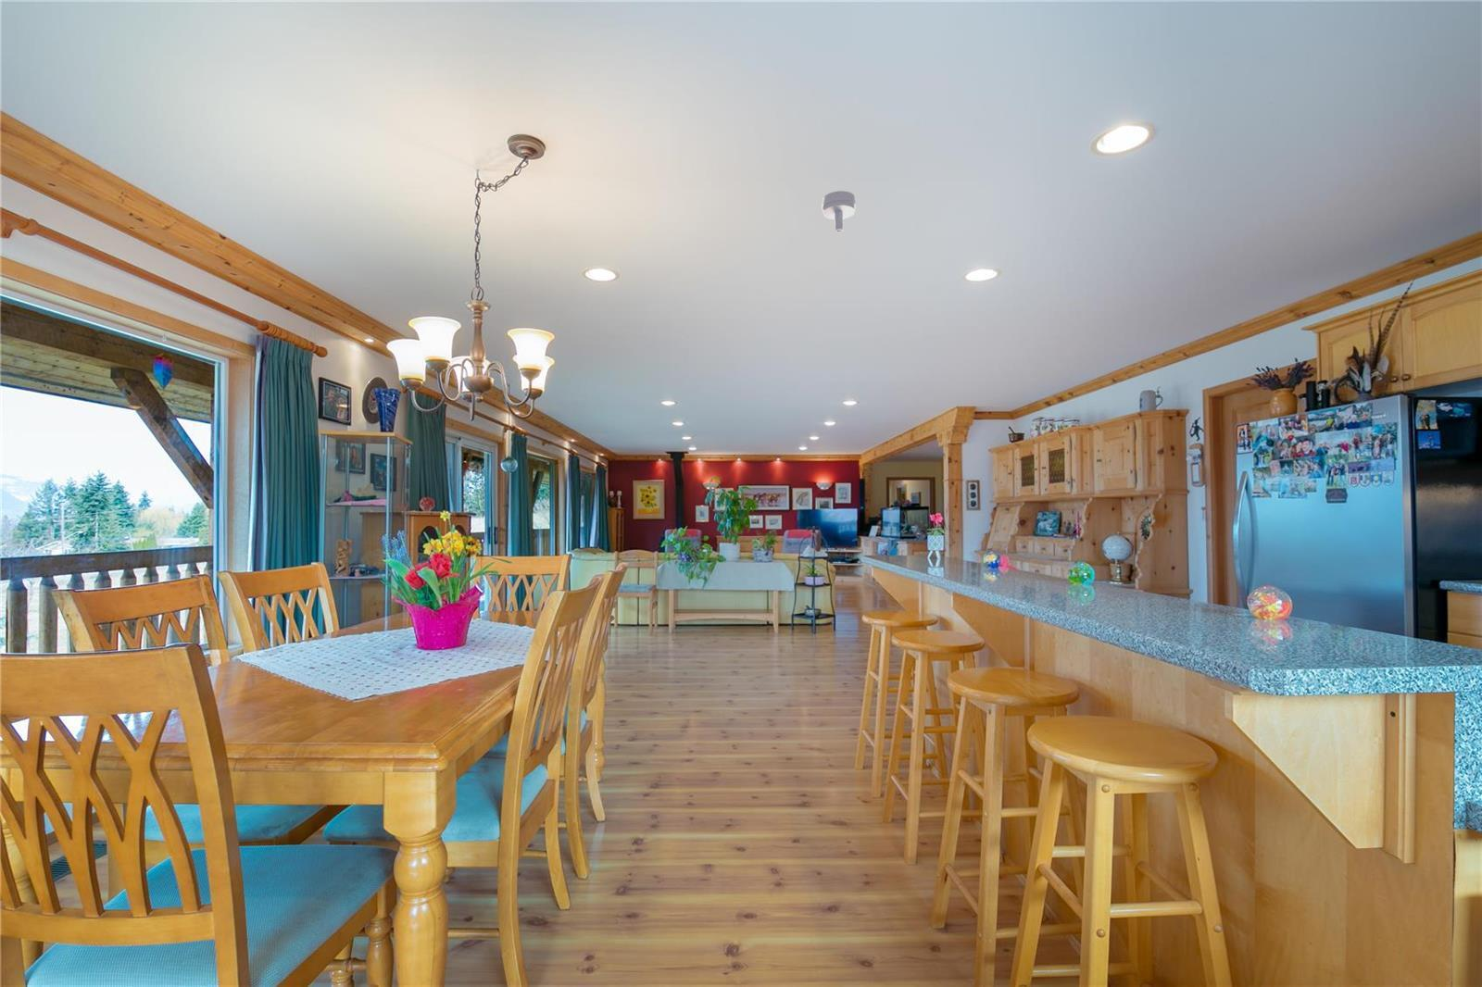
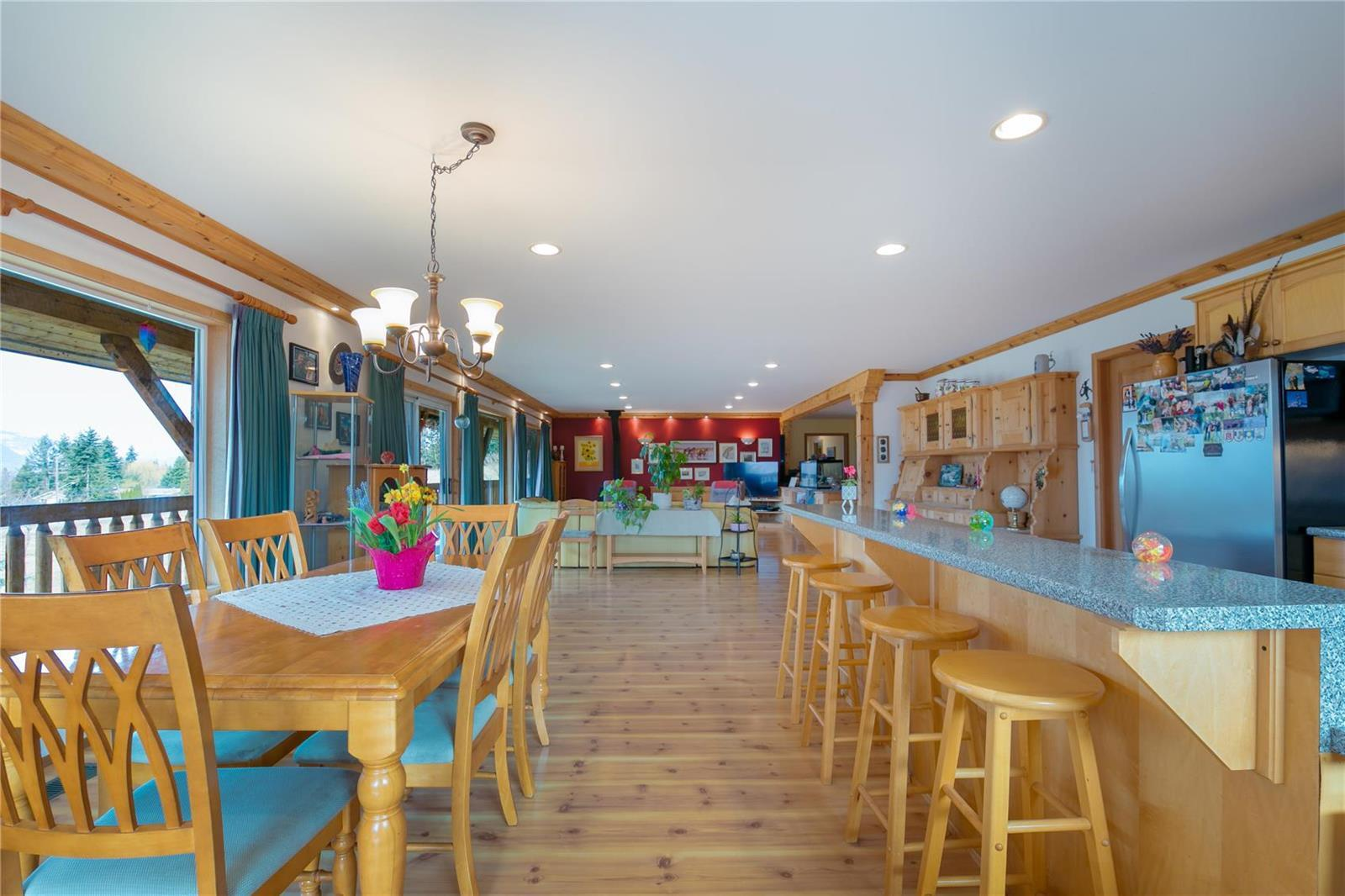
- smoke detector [822,189,857,234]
